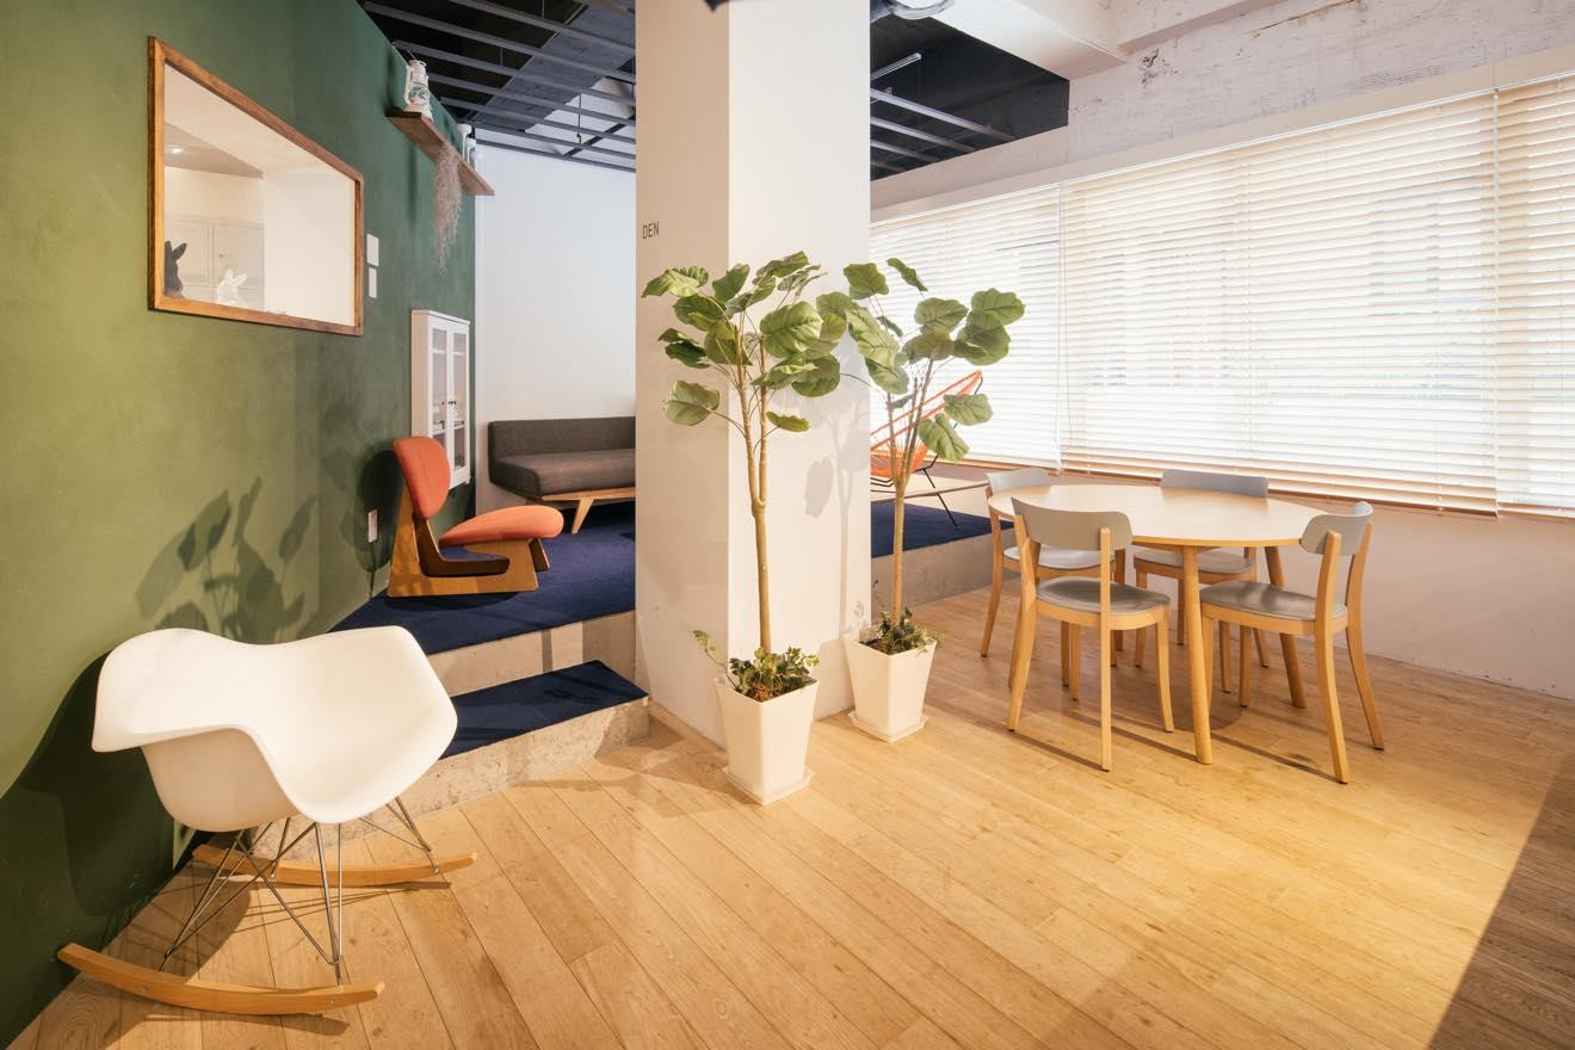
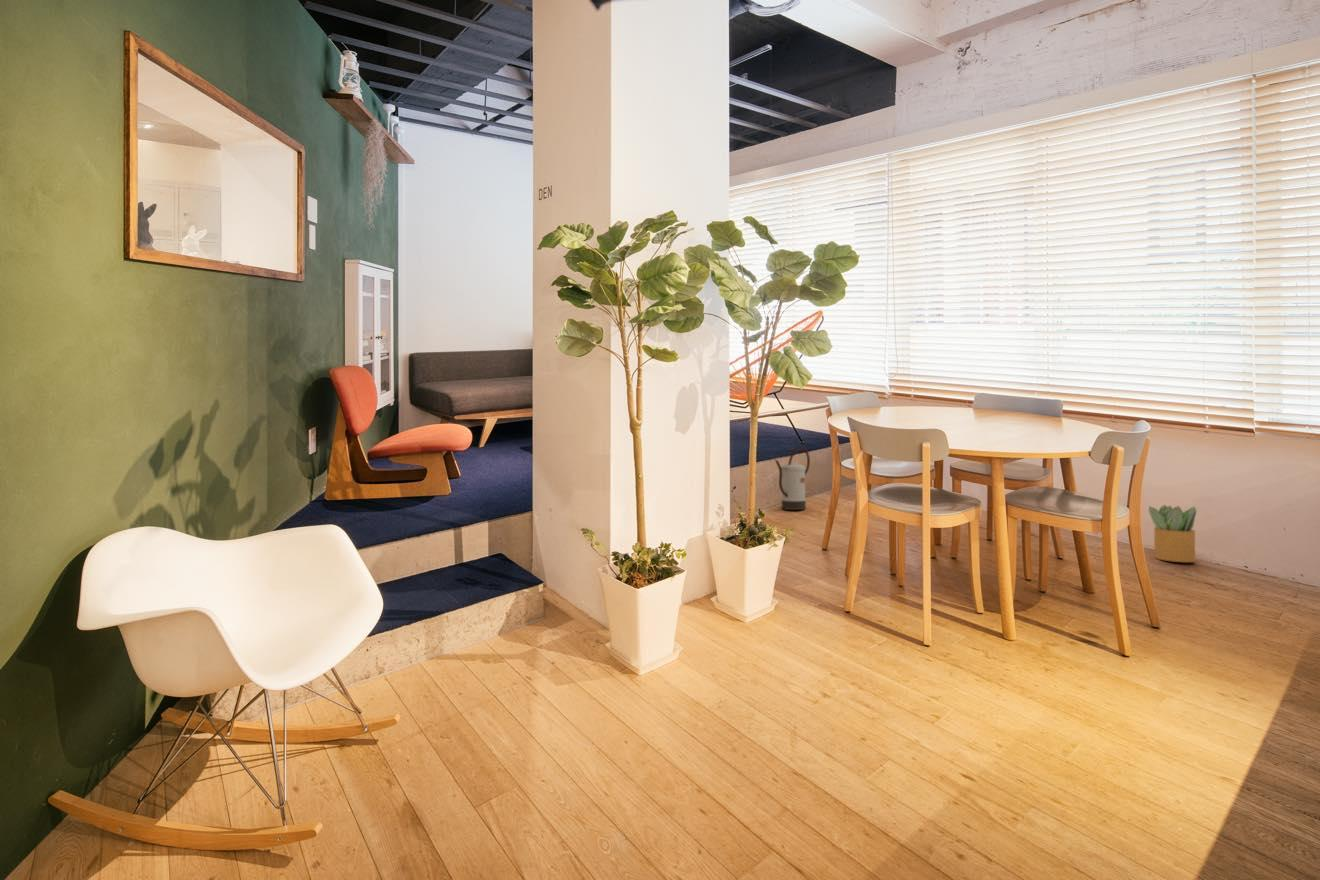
+ watering can [774,445,811,511]
+ potted plant [1148,504,1198,563]
